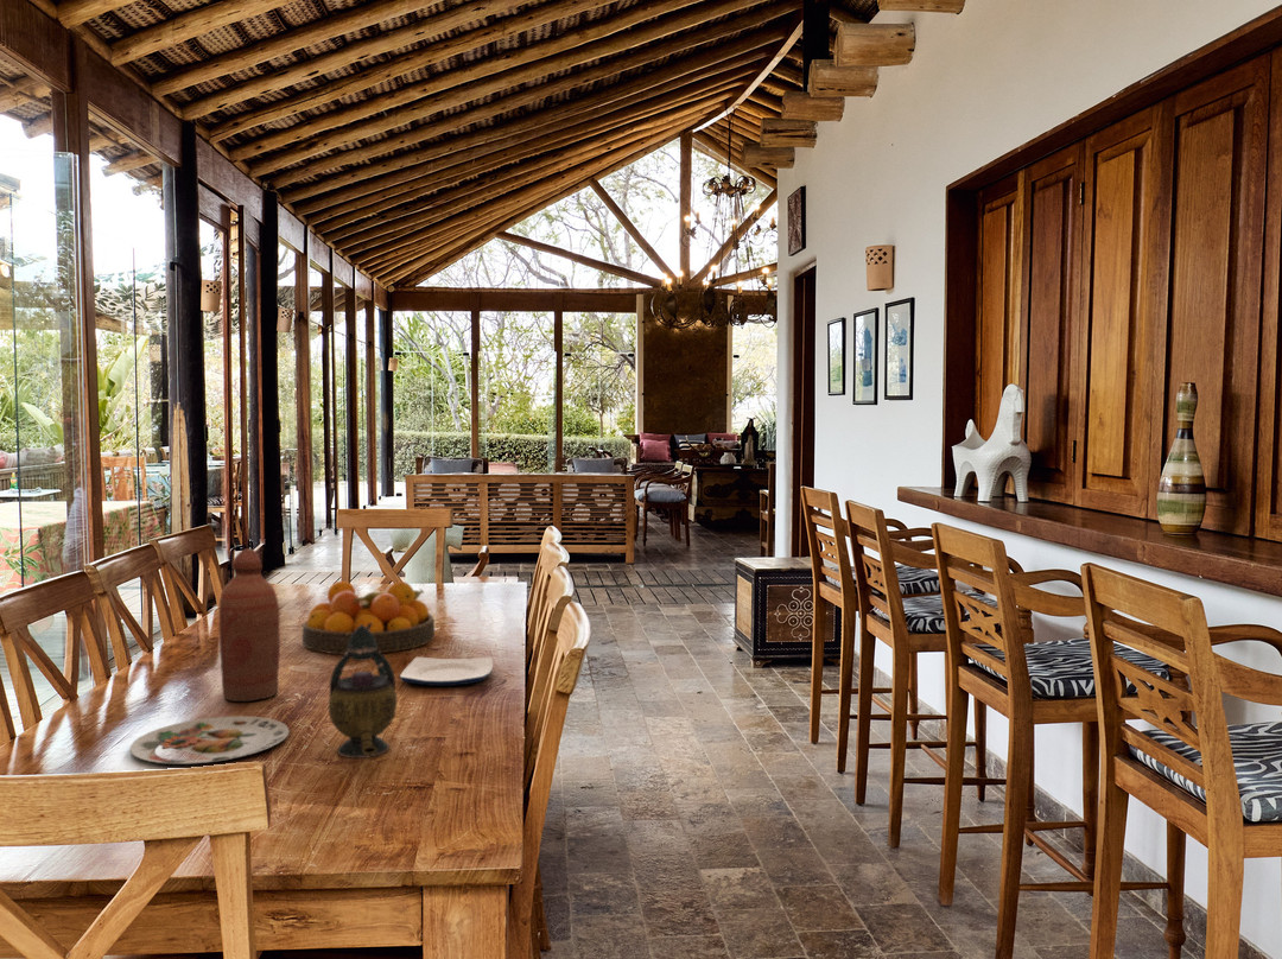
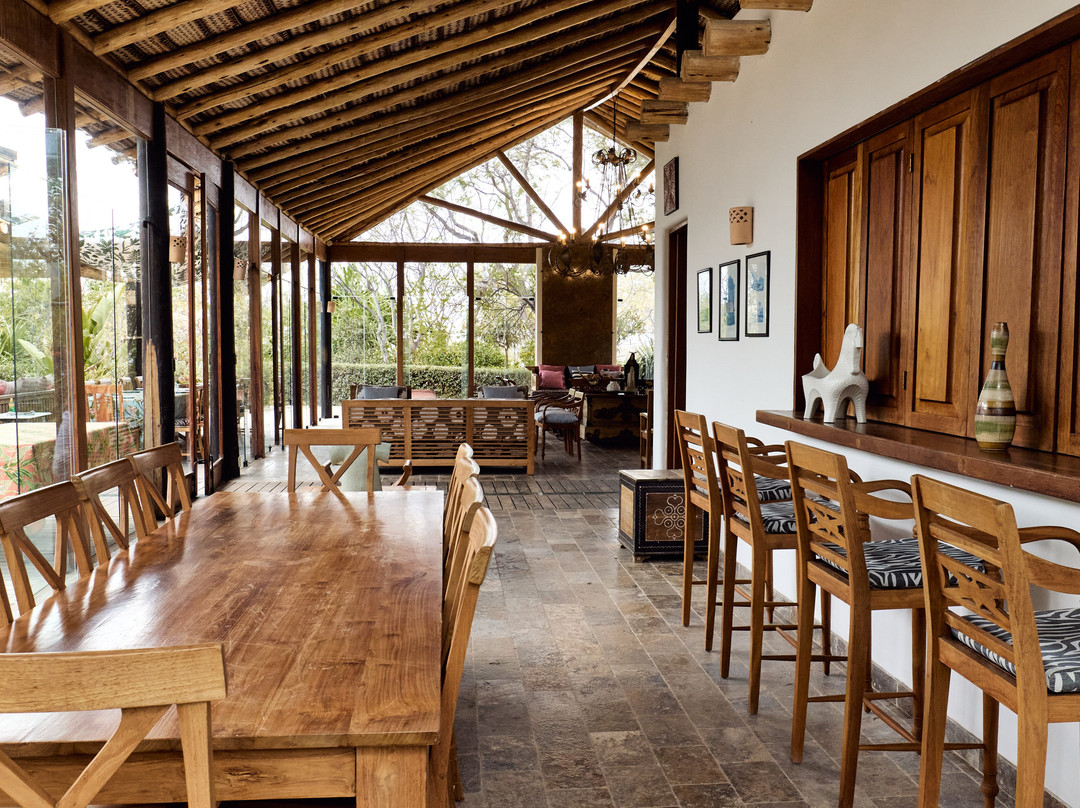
- fruit bowl [302,580,436,655]
- plate [399,655,494,687]
- plate [129,715,291,766]
- bottle [218,547,281,703]
- teapot [328,623,398,760]
